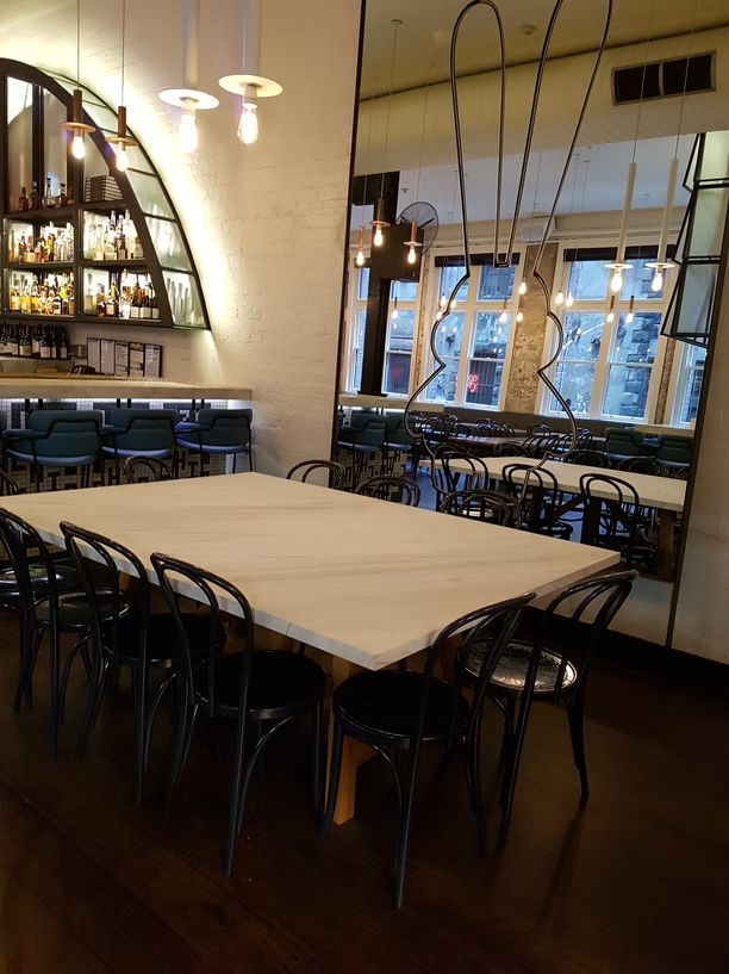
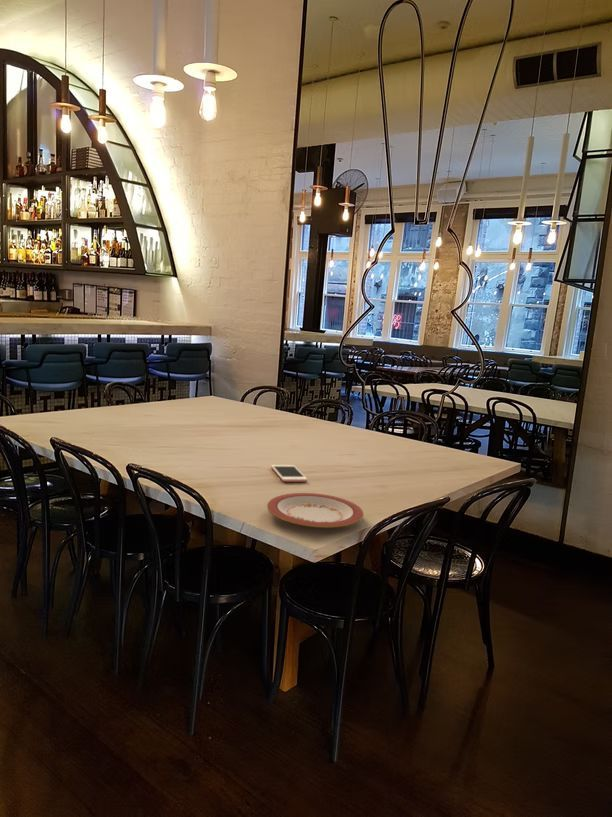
+ cell phone [270,464,308,483]
+ plate [266,492,365,529]
